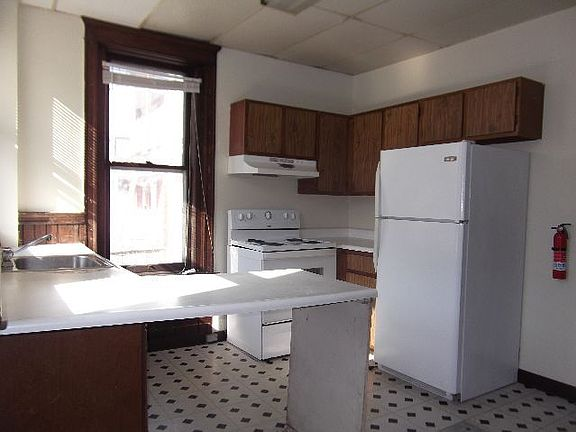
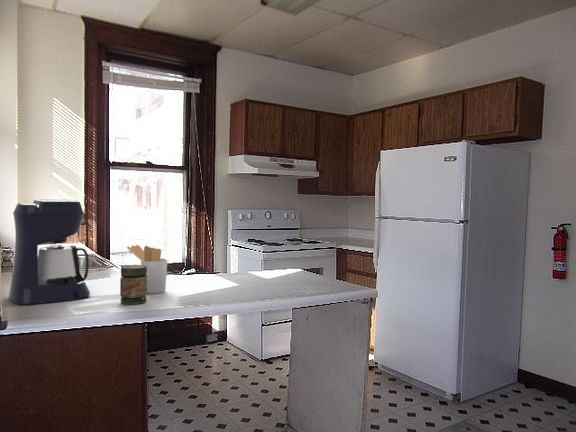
+ coffee maker [8,199,91,306]
+ utensil holder [126,244,168,295]
+ jar [119,264,148,306]
